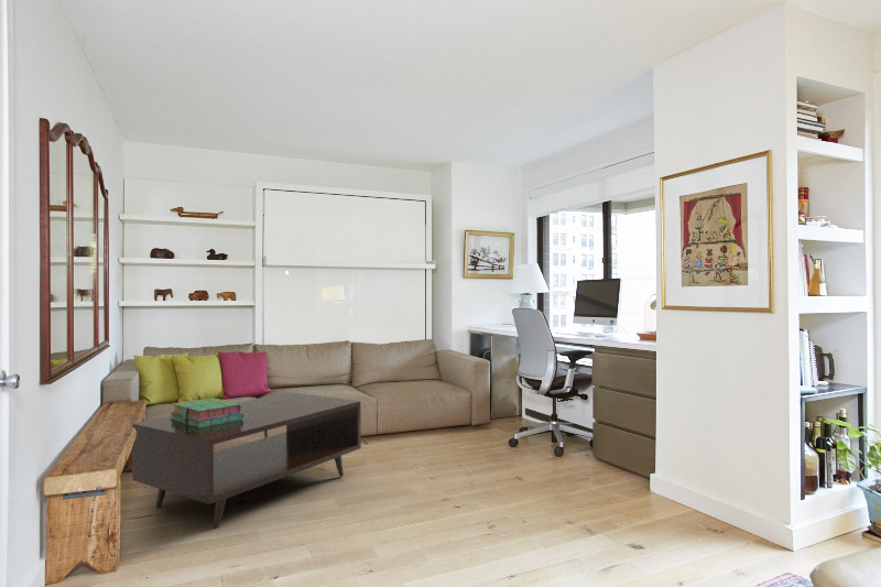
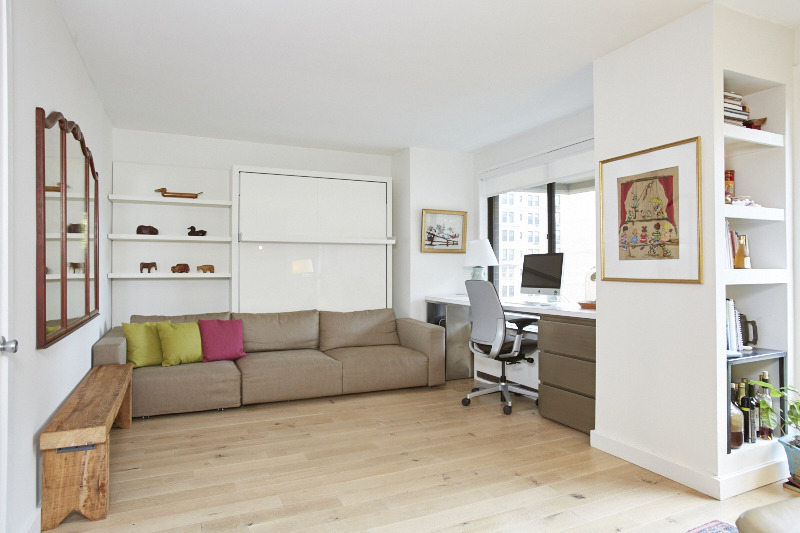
- coffee table [131,391,362,530]
- stack of books [170,396,243,428]
